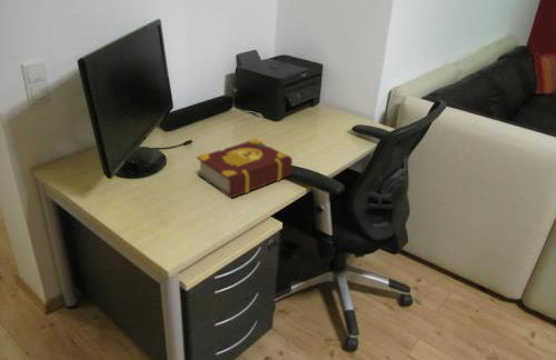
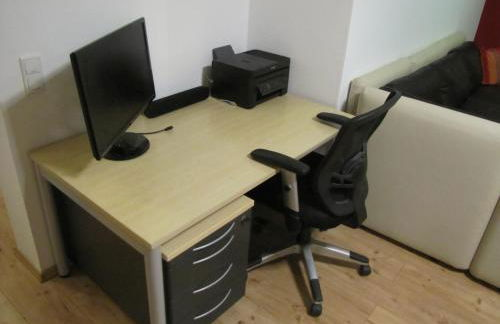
- book [196,138,294,200]
